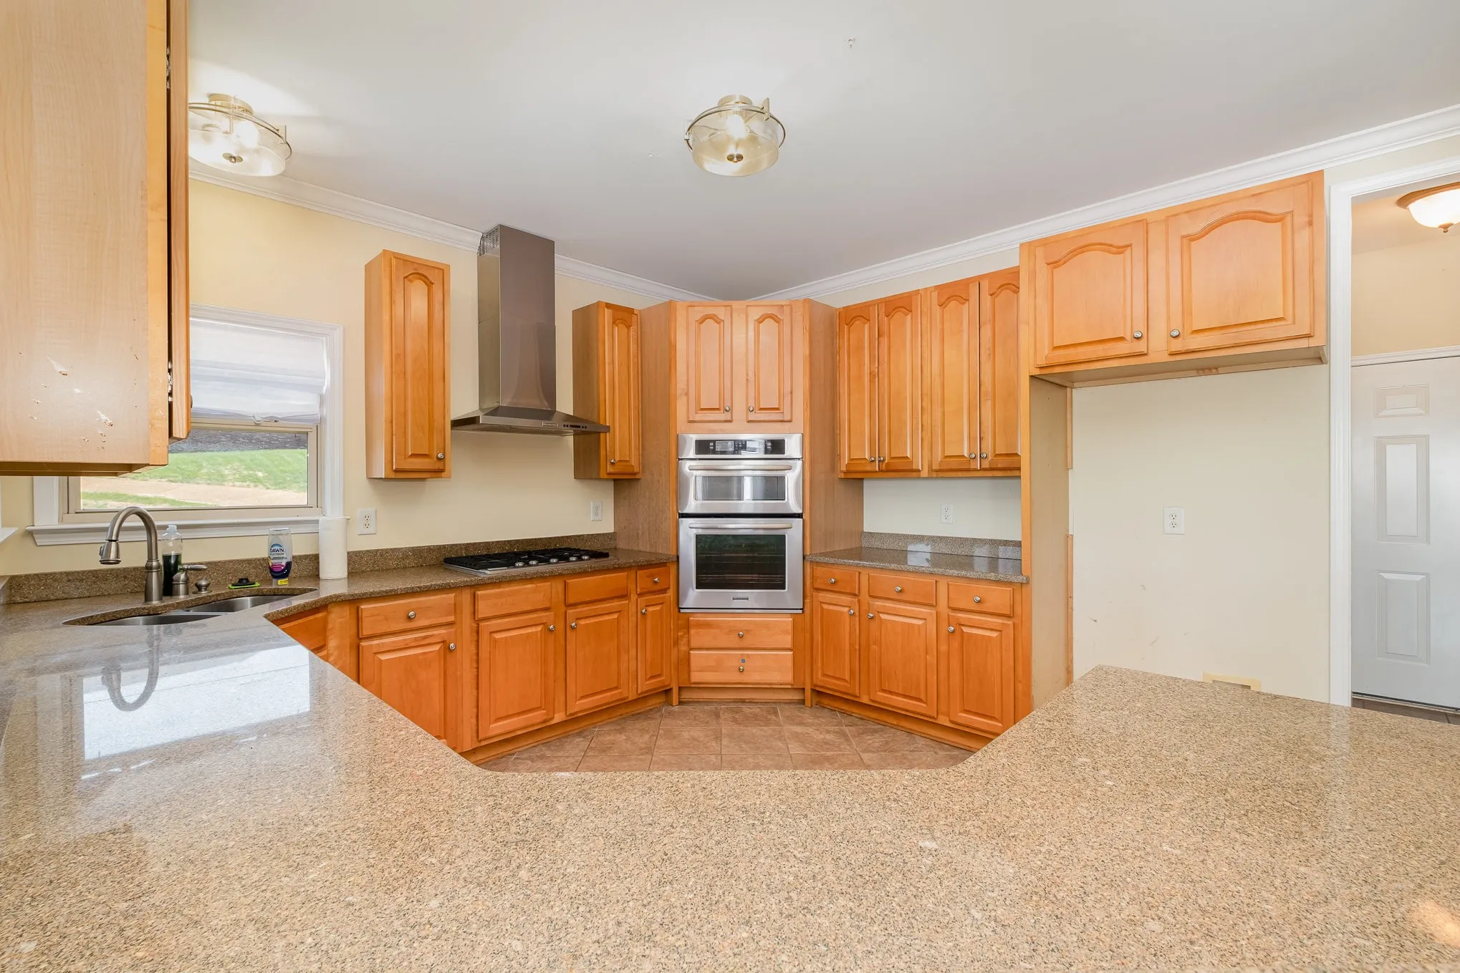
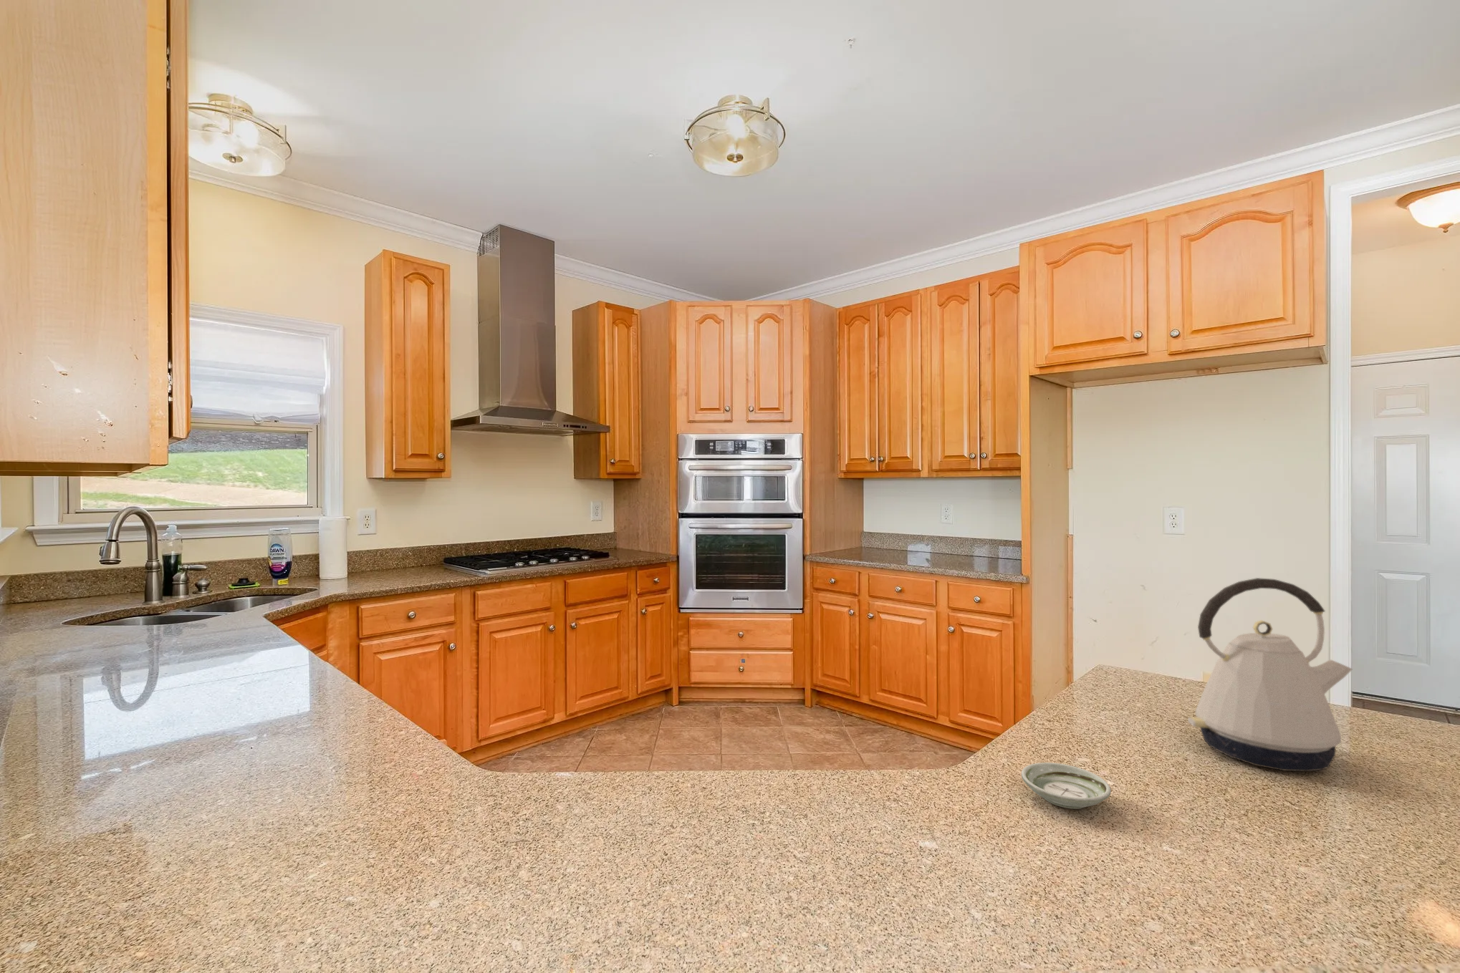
+ saucer [1021,762,1111,810]
+ kettle [1187,577,1354,772]
